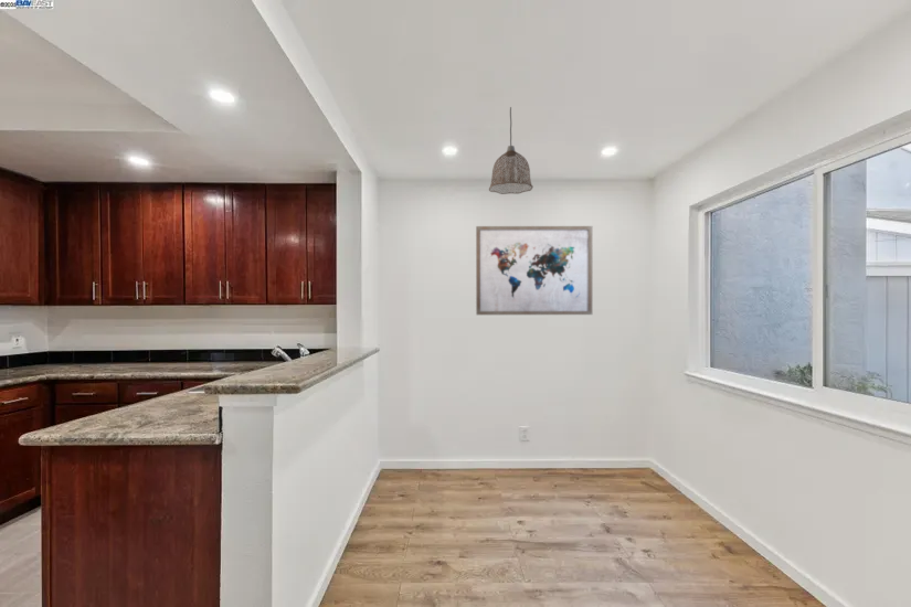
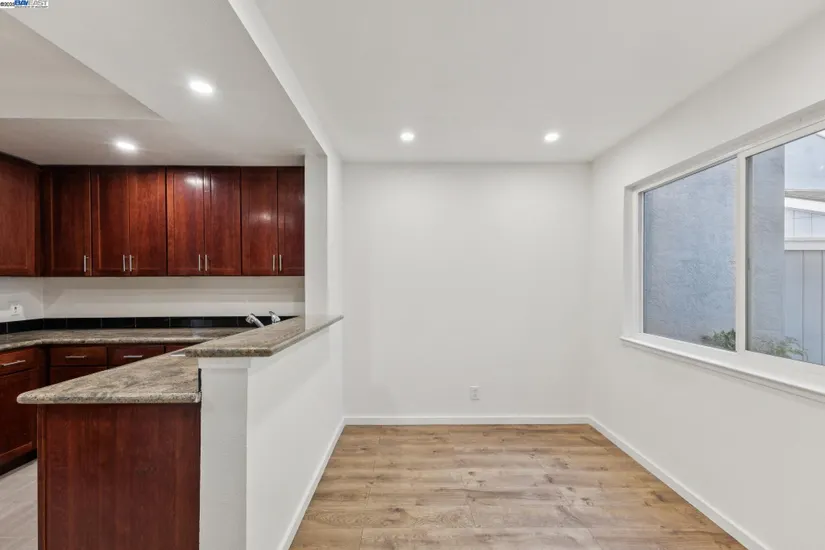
- pendant lamp [488,106,534,195]
- wall art [475,225,593,316]
